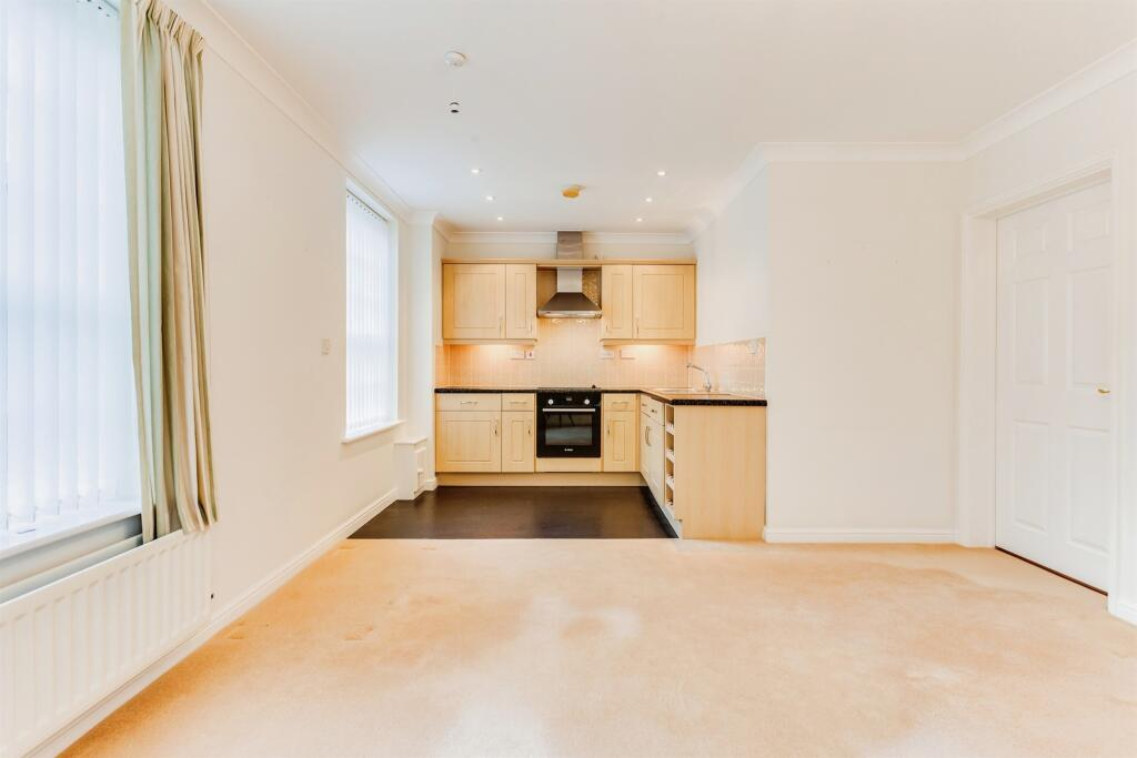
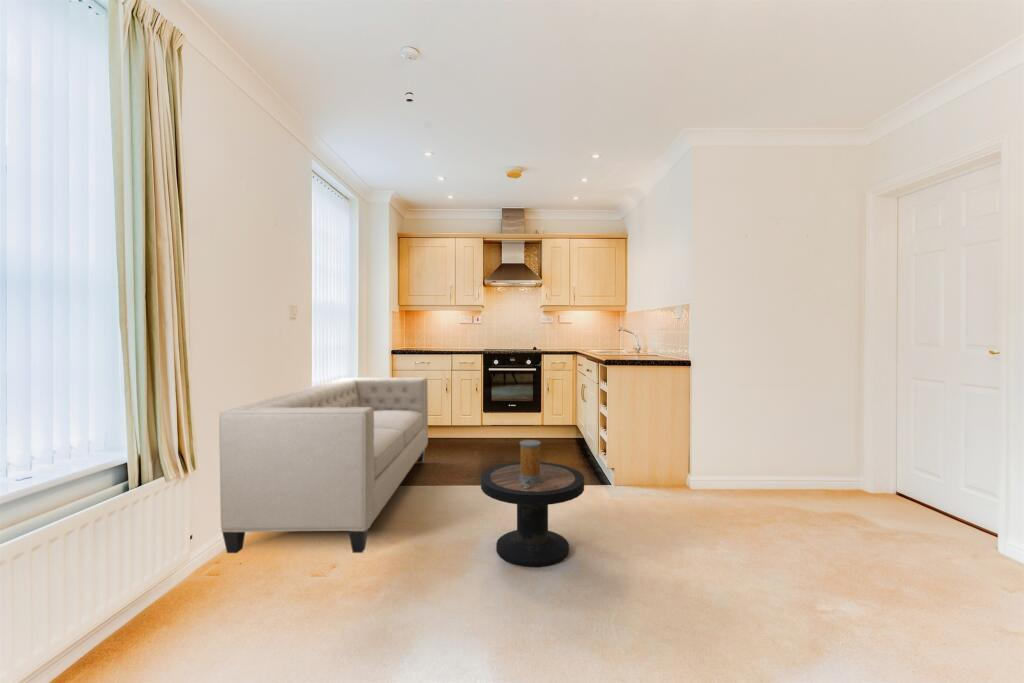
+ side table [480,461,585,568]
+ sofa [218,376,429,554]
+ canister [519,439,542,488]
